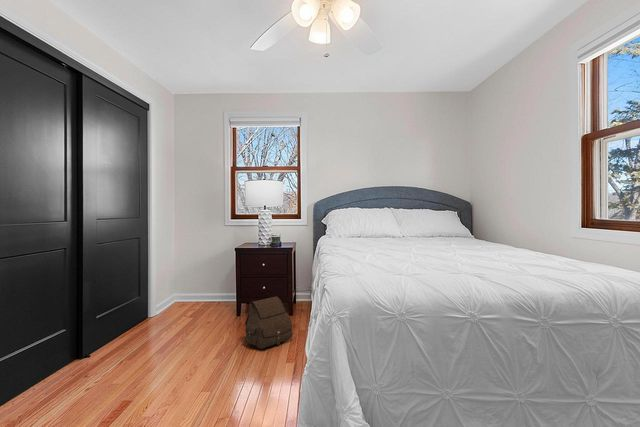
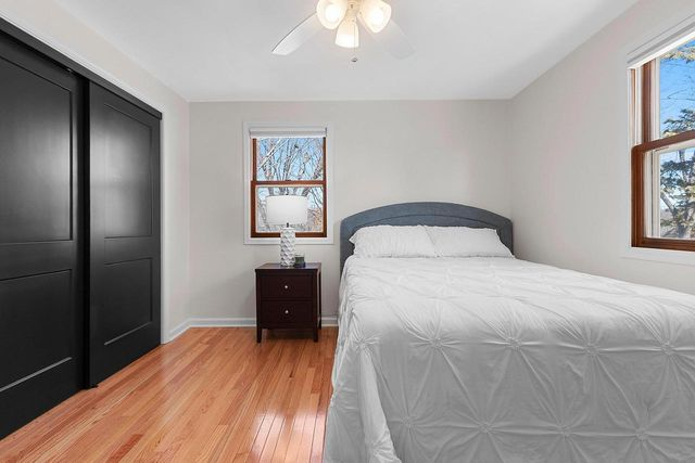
- satchel [244,296,294,350]
